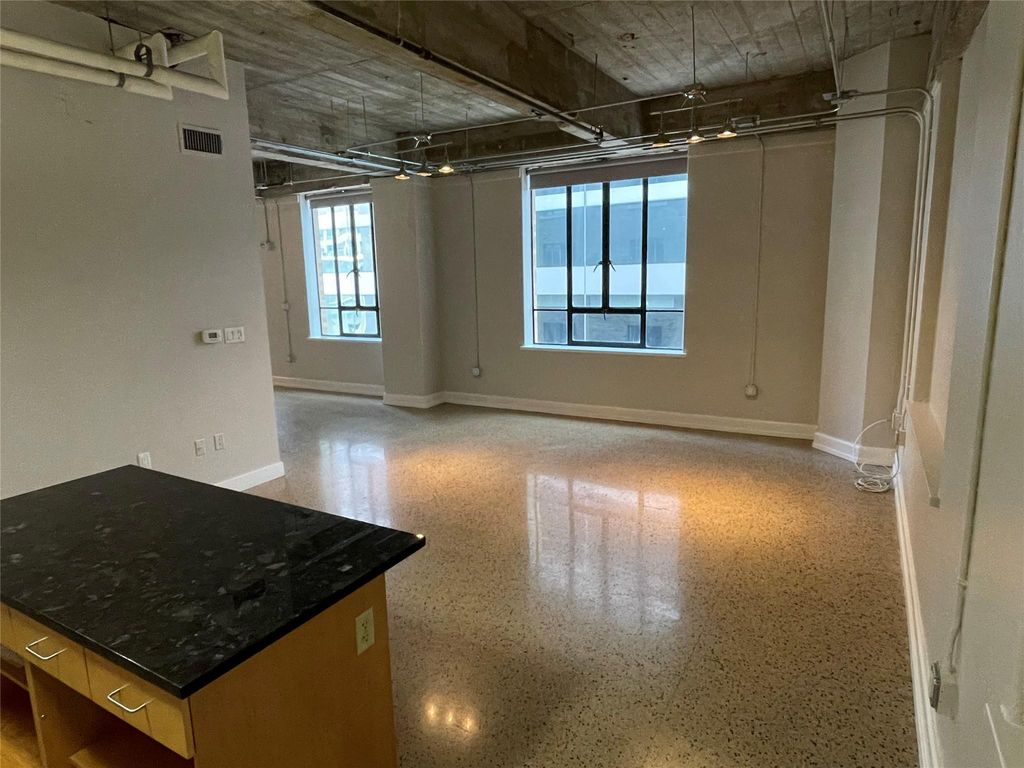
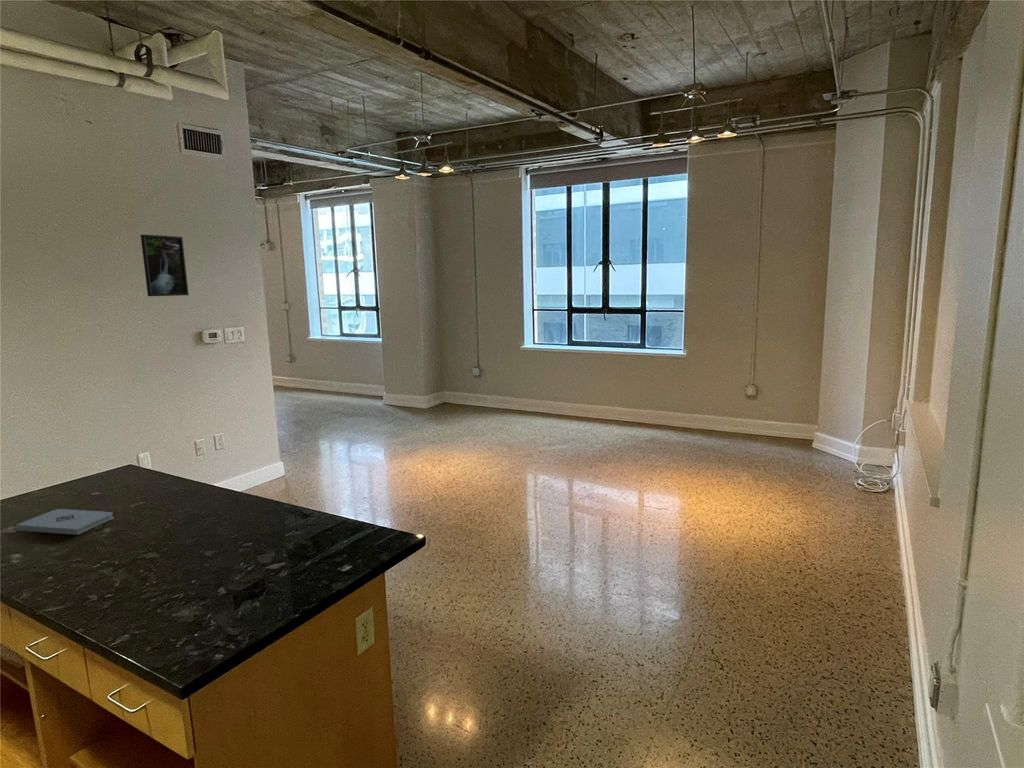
+ notepad [15,508,114,536]
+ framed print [140,234,190,297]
